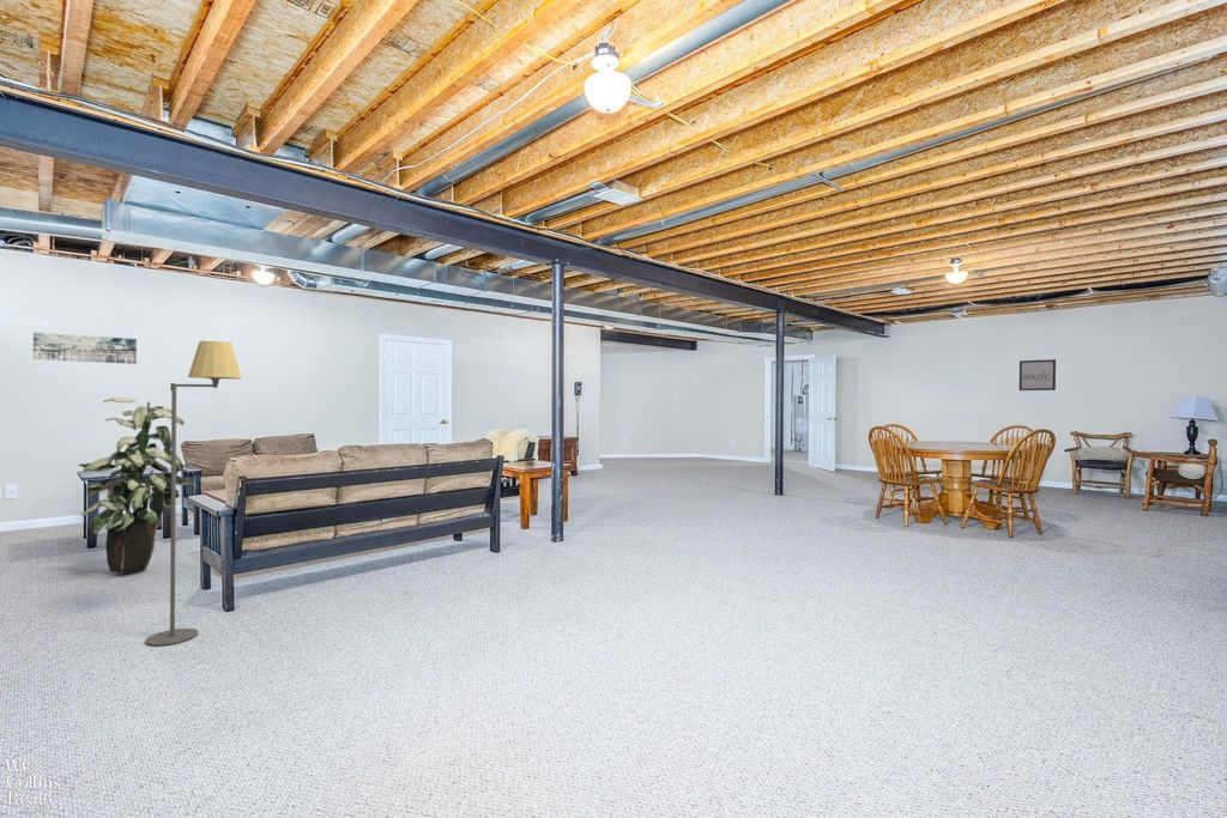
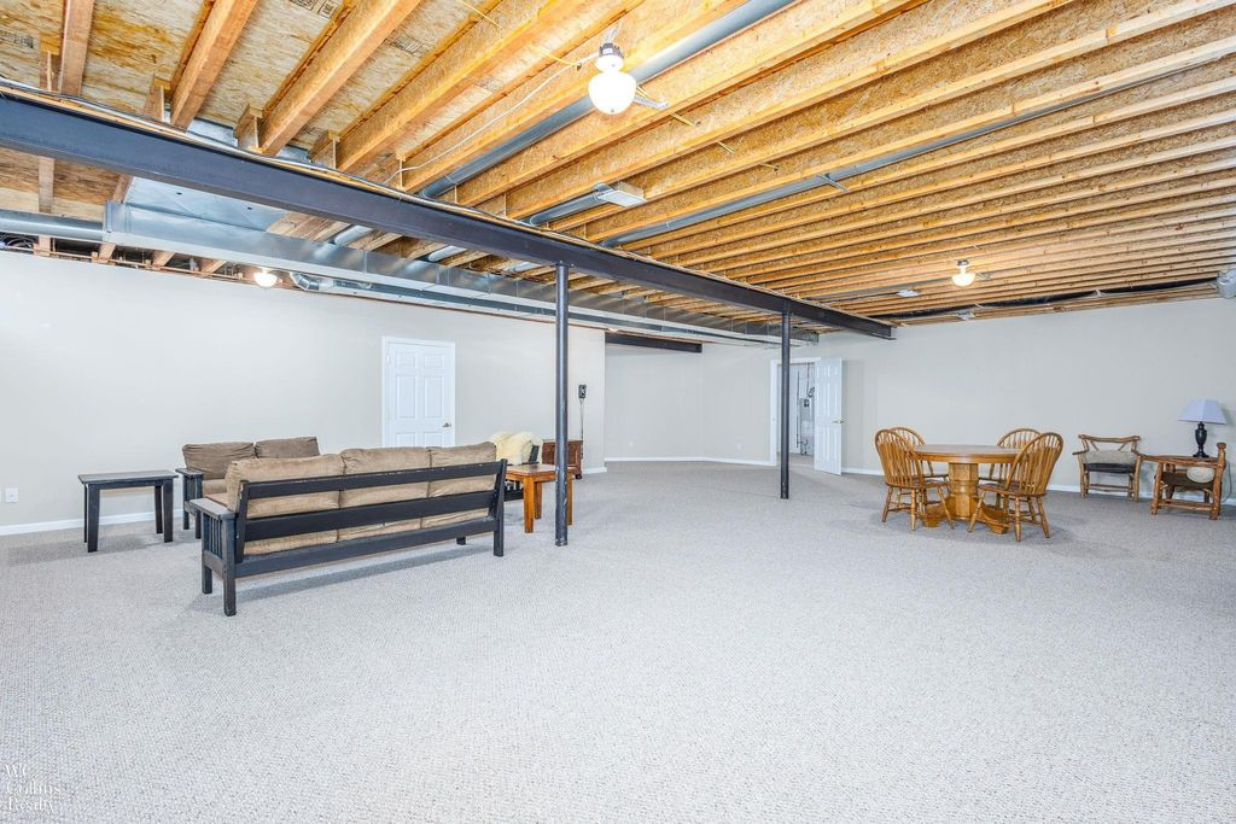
- wall art [1019,358,1057,392]
- floor lamp [144,340,242,647]
- wall art [32,331,138,365]
- indoor plant [78,396,195,574]
